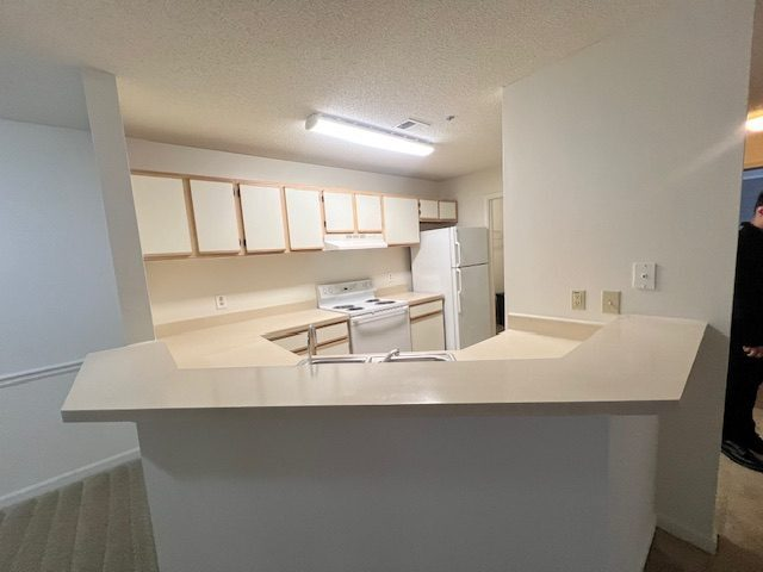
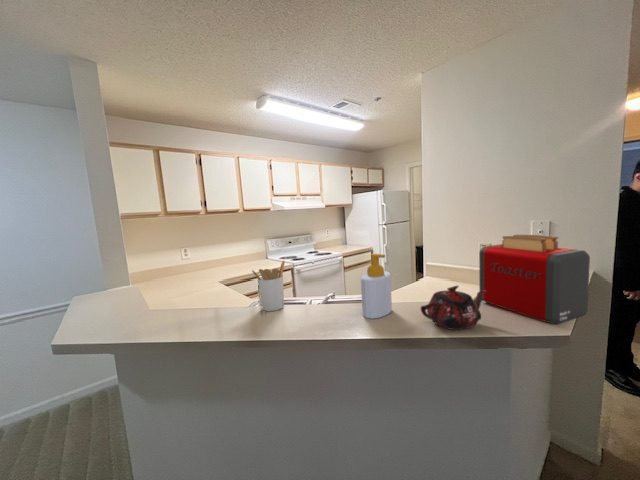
+ toaster [478,234,591,325]
+ utensil holder [250,260,286,312]
+ soap bottle [360,253,393,320]
+ teapot [420,285,486,331]
